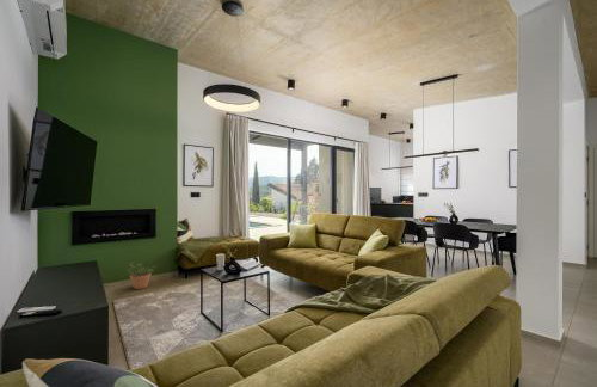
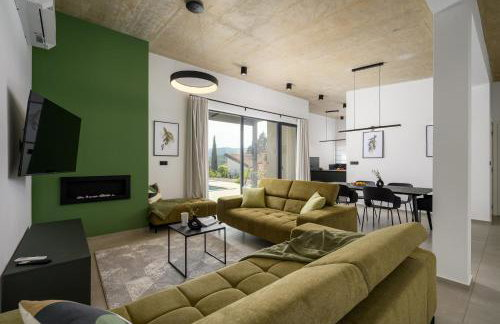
- potted plant [125,259,158,290]
